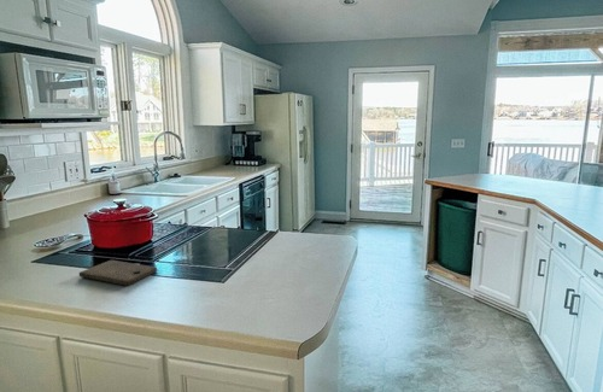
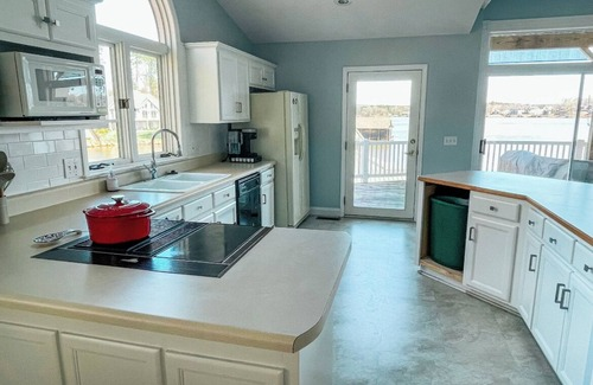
- cutting board [78,259,158,287]
